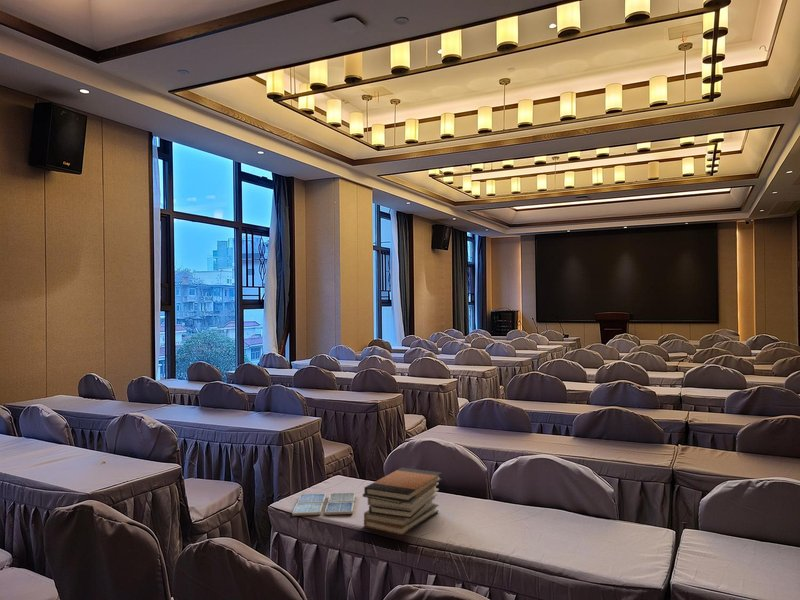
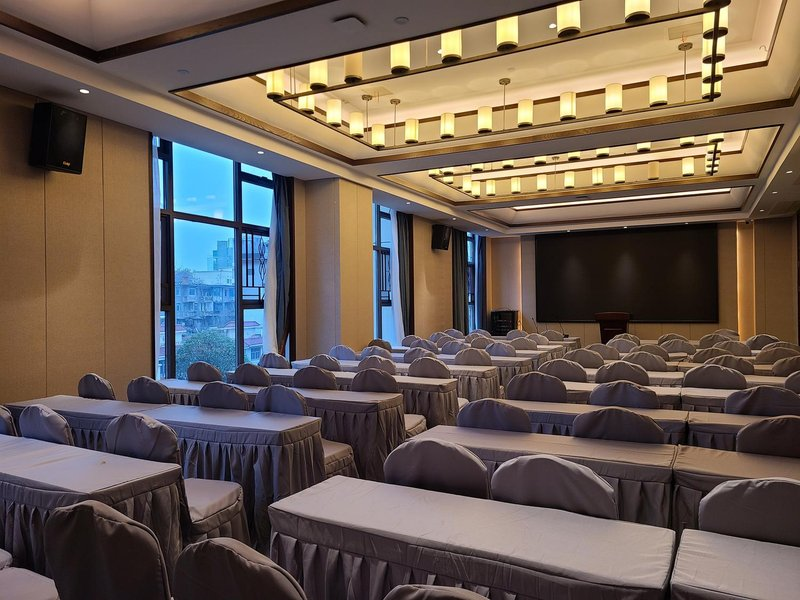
- book stack [362,467,443,536]
- drink coaster [291,492,357,517]
